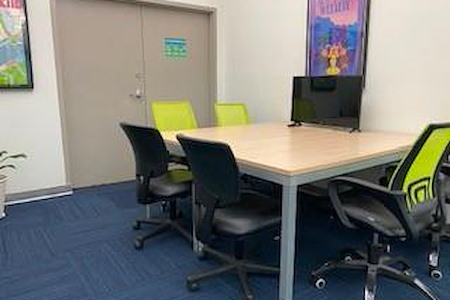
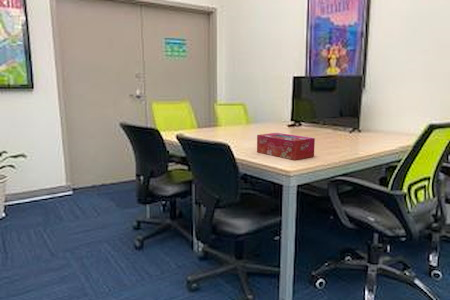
+ tissue box [256,132,316,161]
